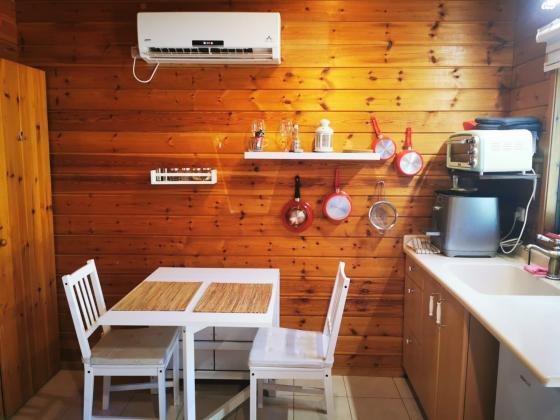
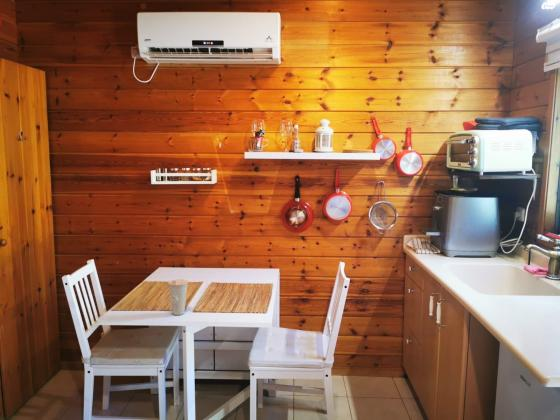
+ cup [167,278,189,316]
